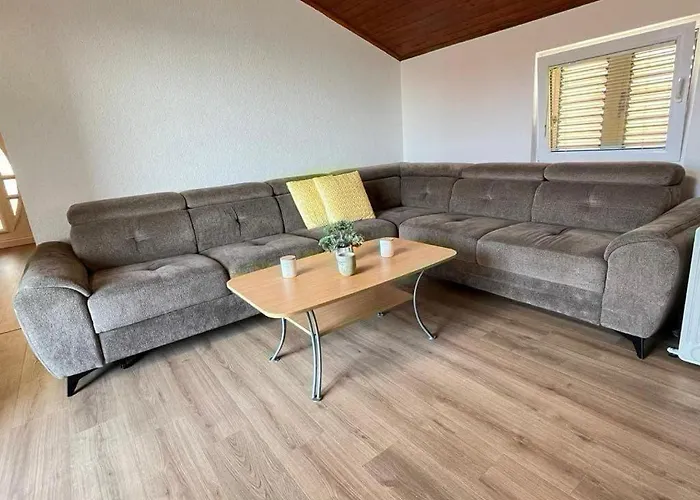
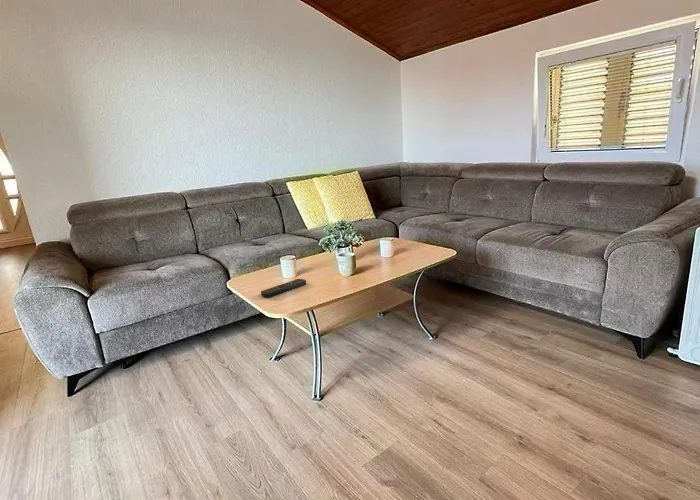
+ remote control [260,278,307,298]
